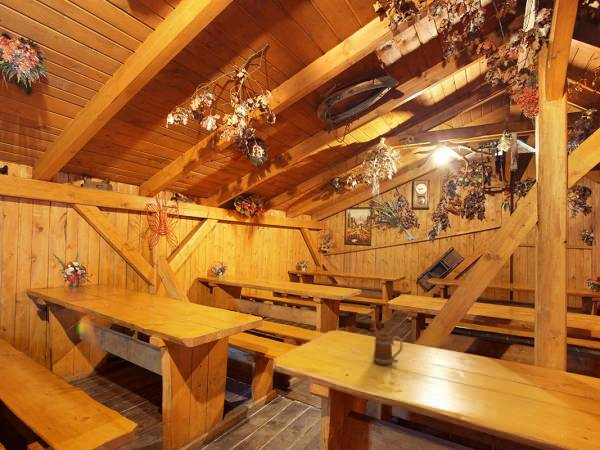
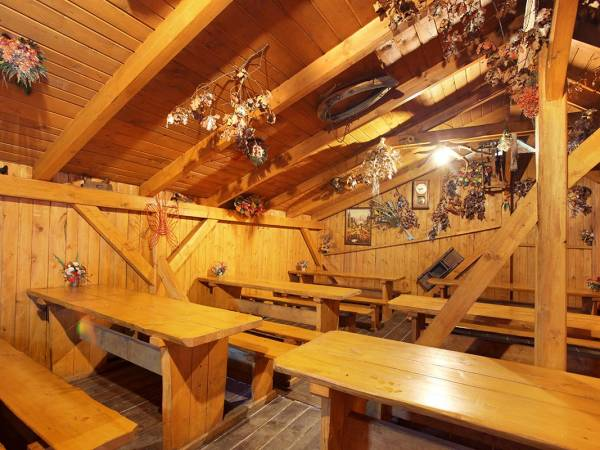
- beer mug [372,332,403,367]
